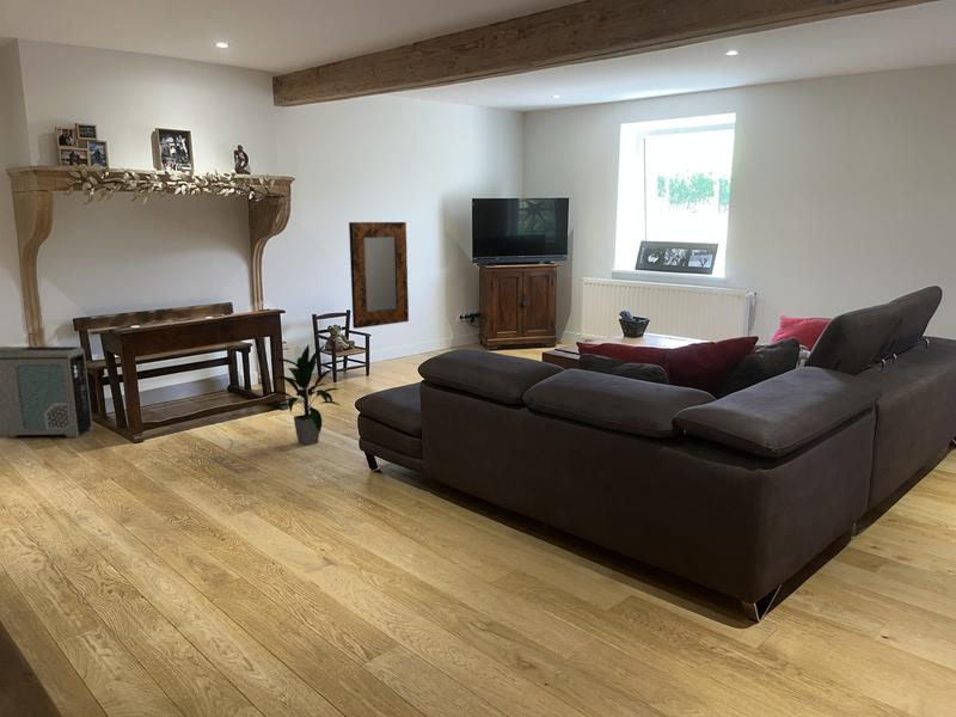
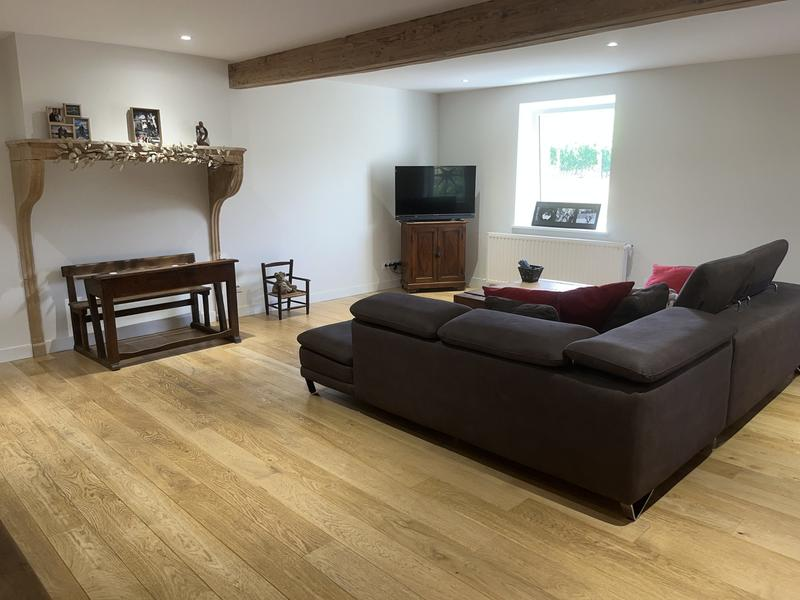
- air purifier [0,345,93,440]
- indoor plant [262,342,343,447]
- home mirror [348,221,410,330]
